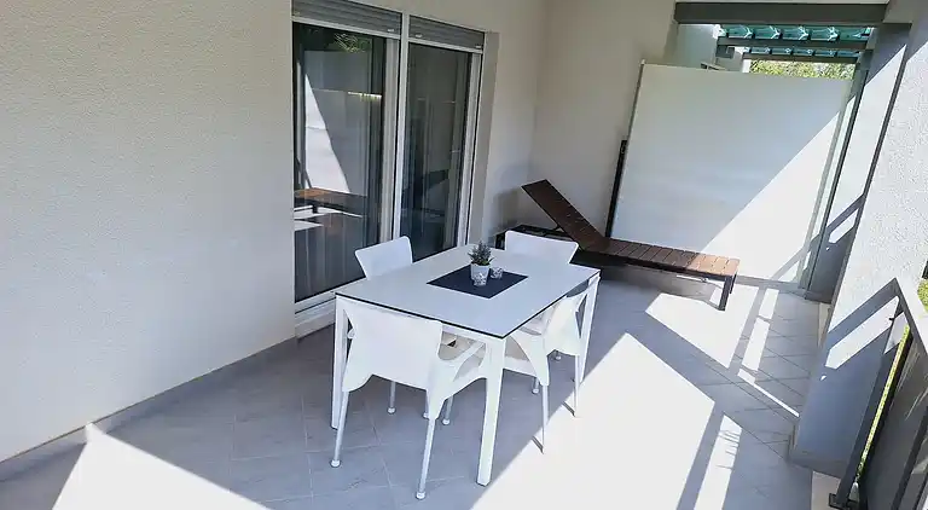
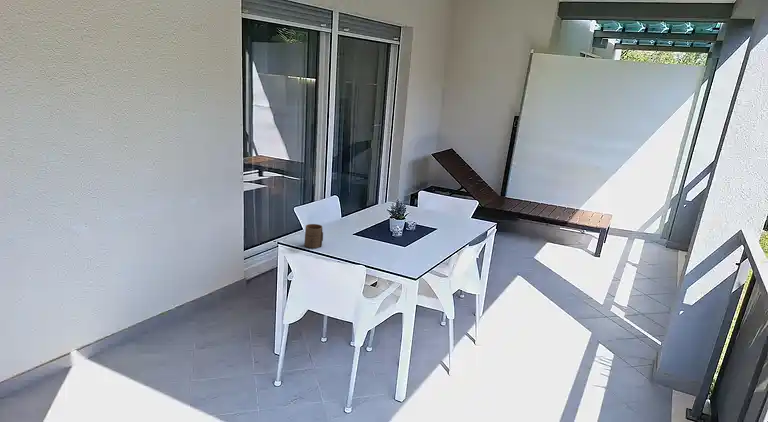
+ cup [303,223,324,249]
